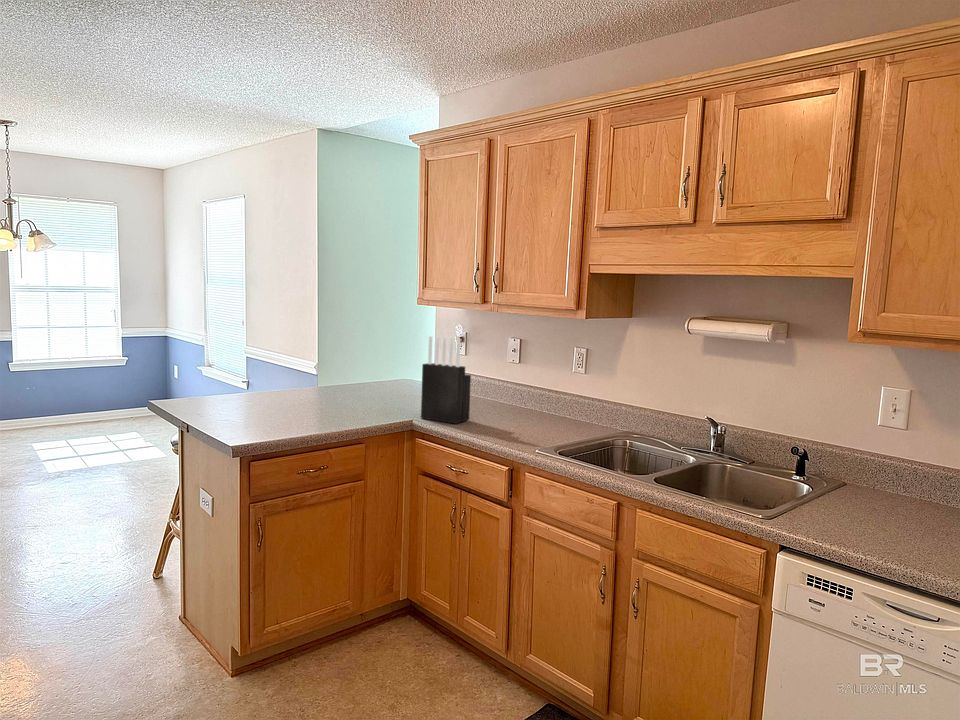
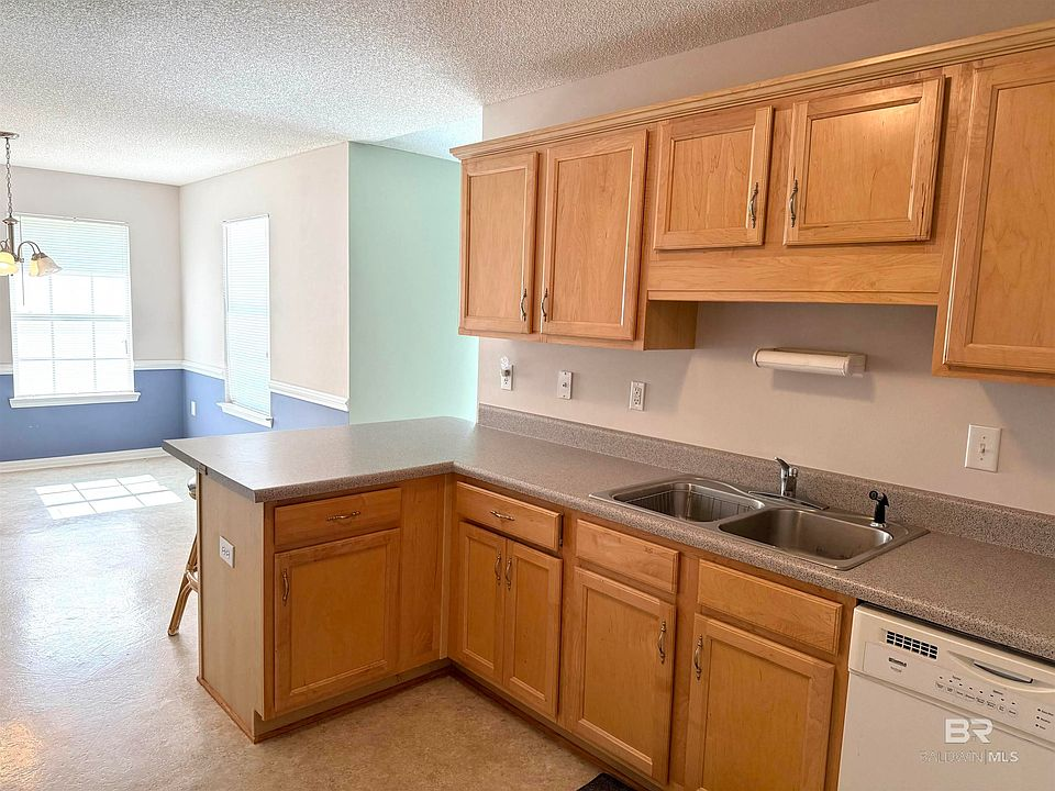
- knife block [420,335,472,425]
